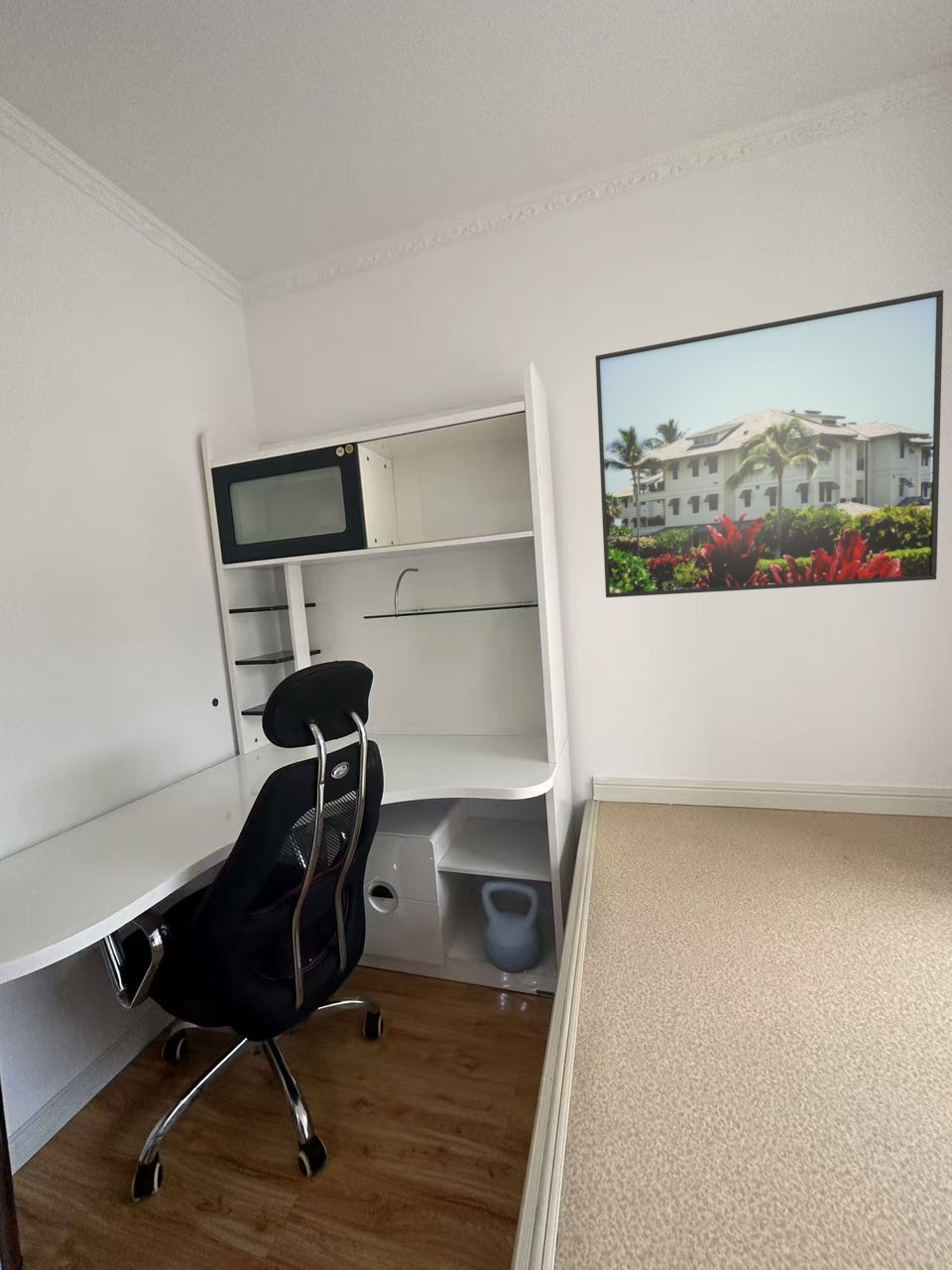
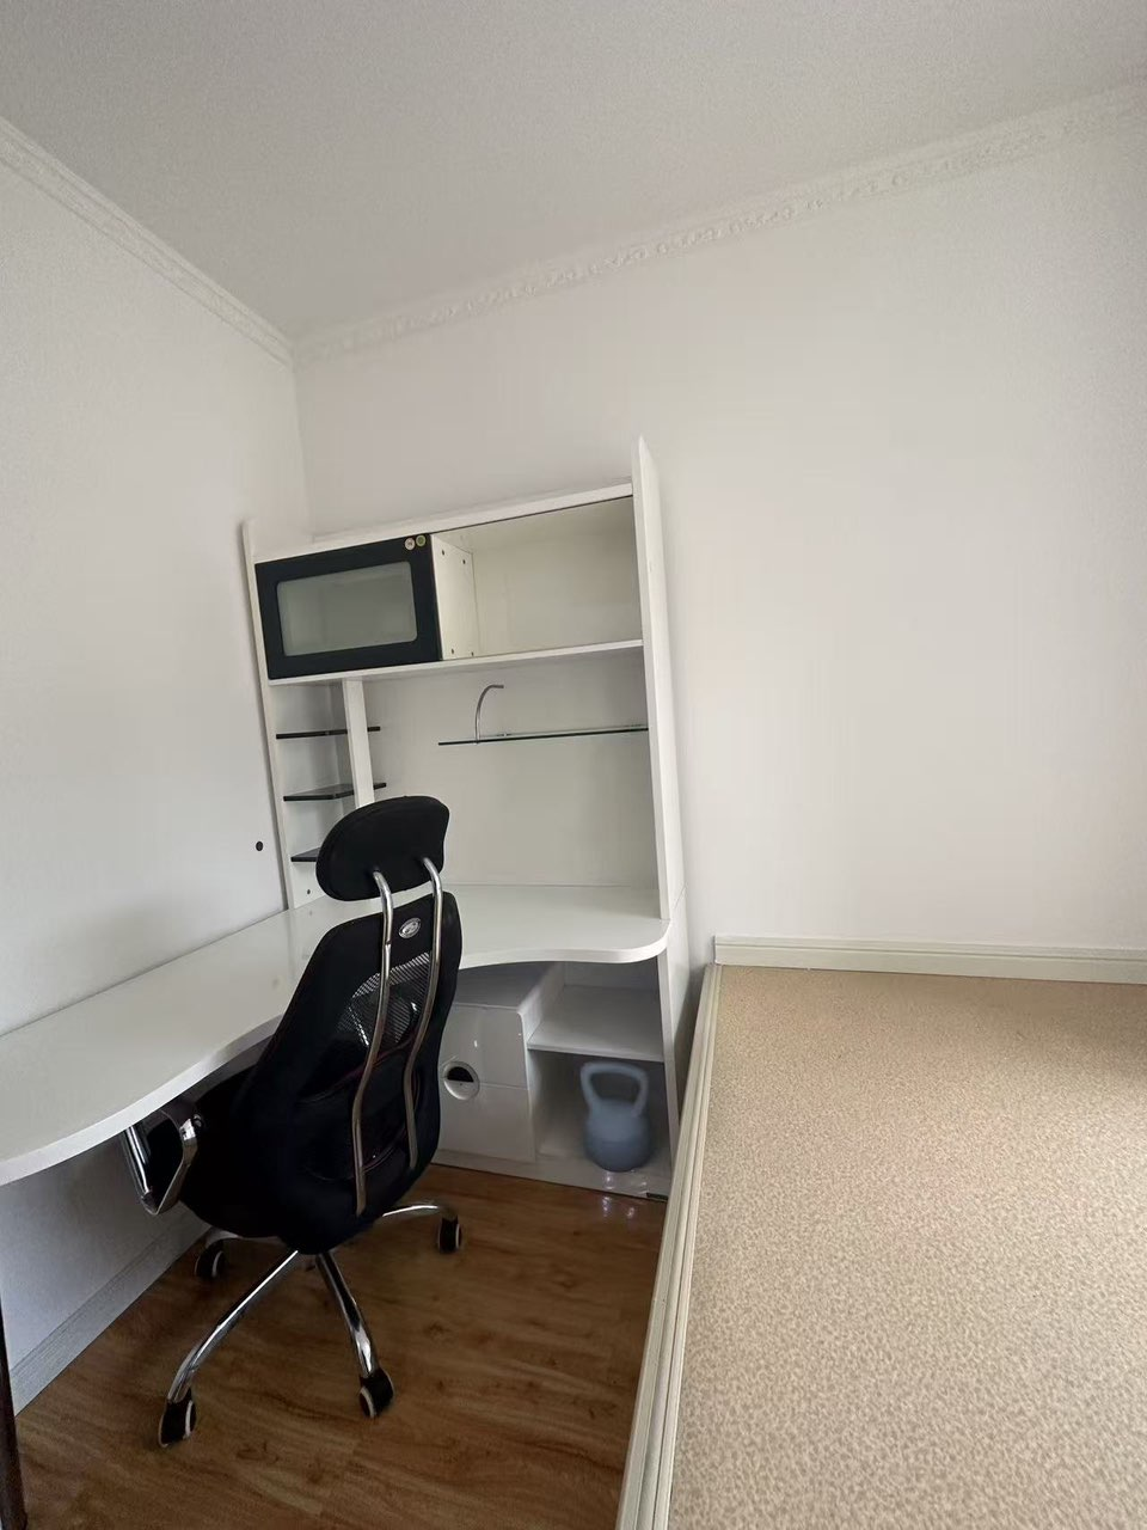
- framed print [594,289,944,598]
